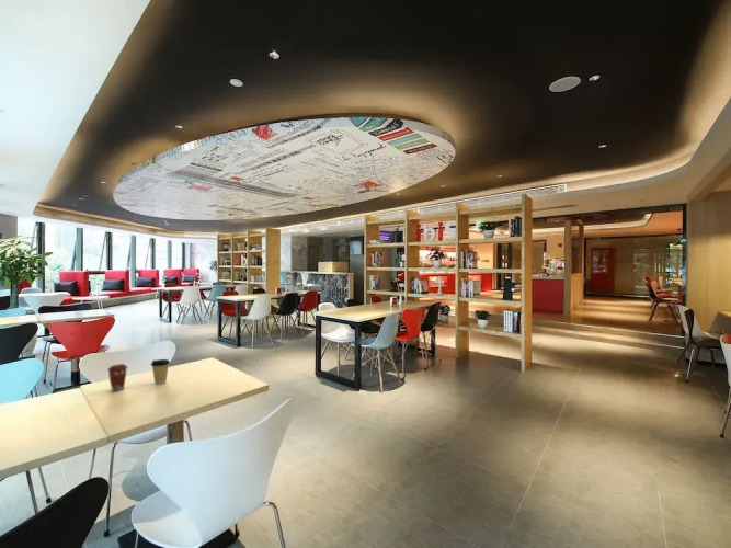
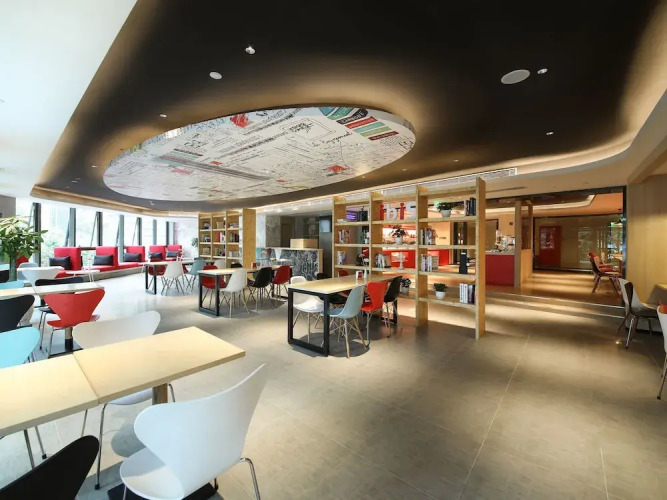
- coffee cup [150,358,171,385]
- coffee cup [106,363,128,392]
